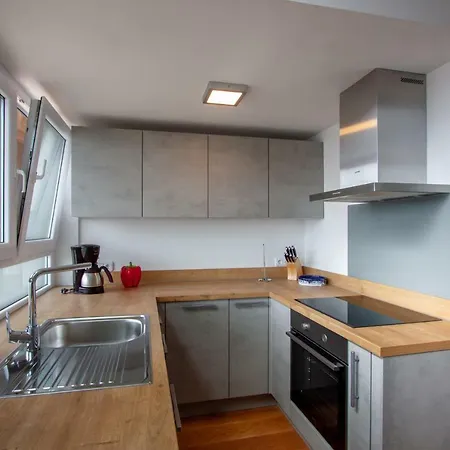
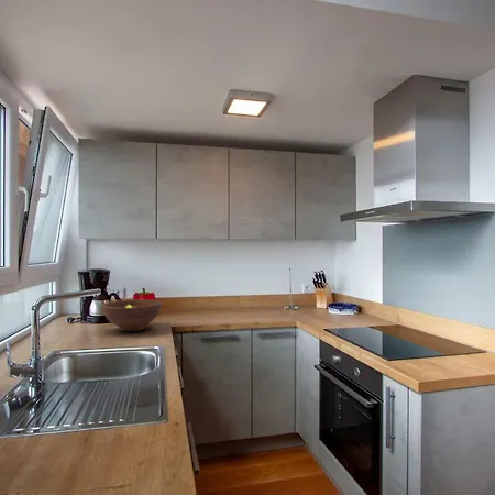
+ fruit bowl [101,298,163,332]
